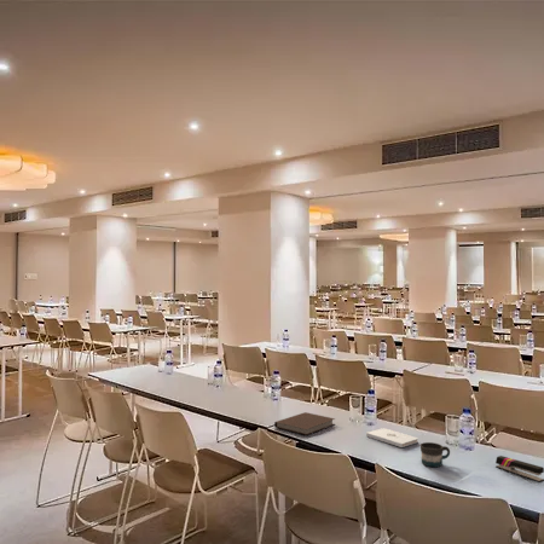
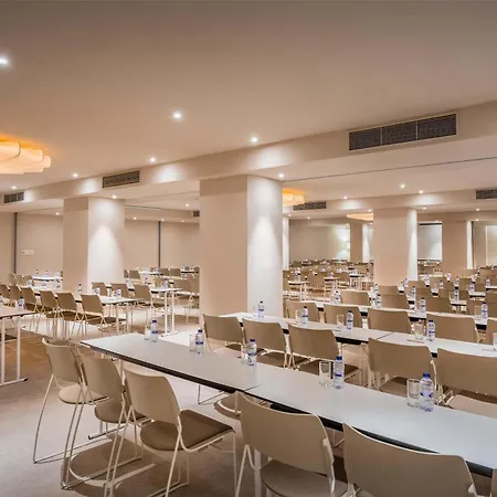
- notepad [365,427,418,448]
- mug [419,441,451,468]
- stapler [494,455,544,484]
- notebook [273,411,336,436]
